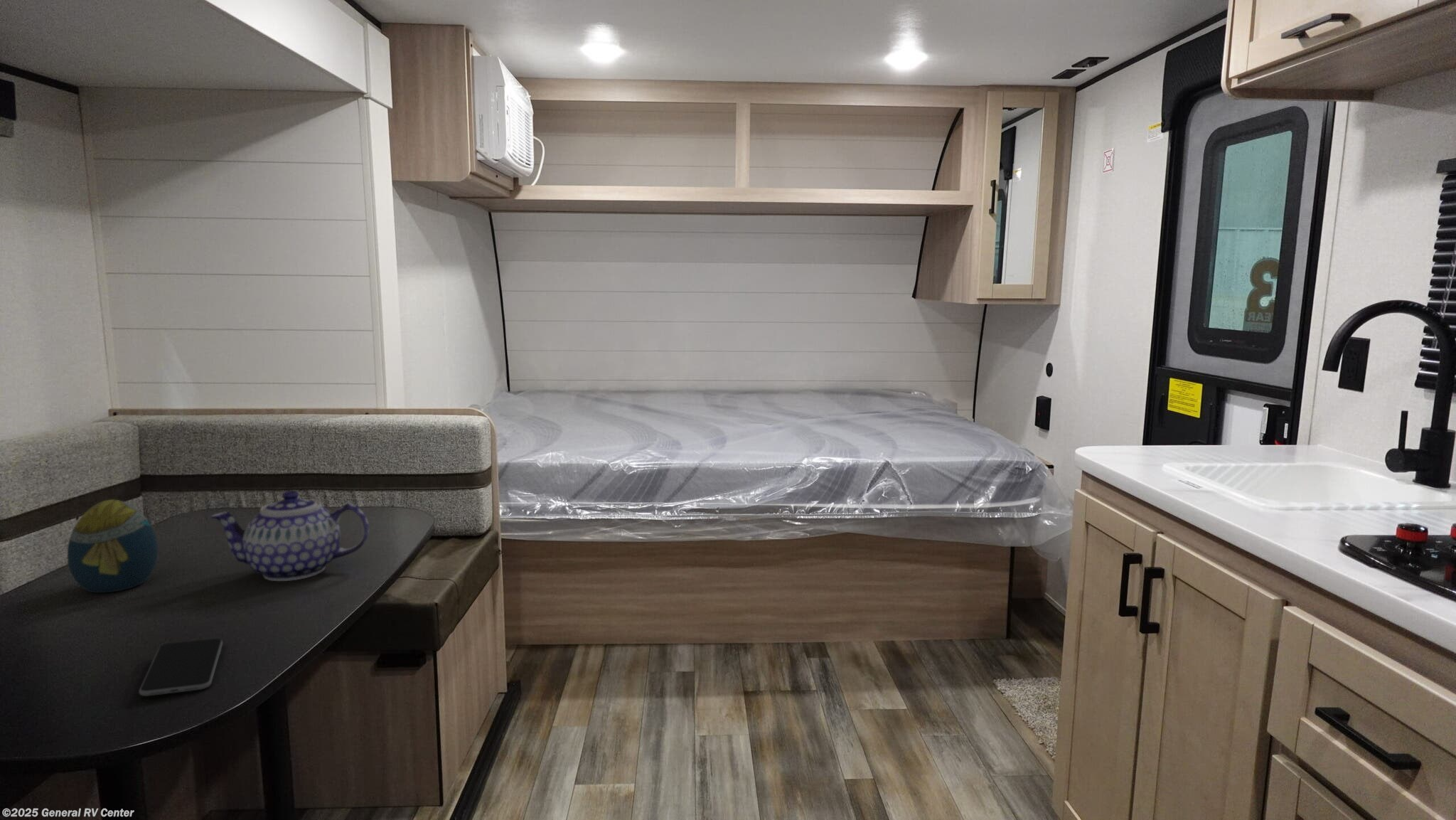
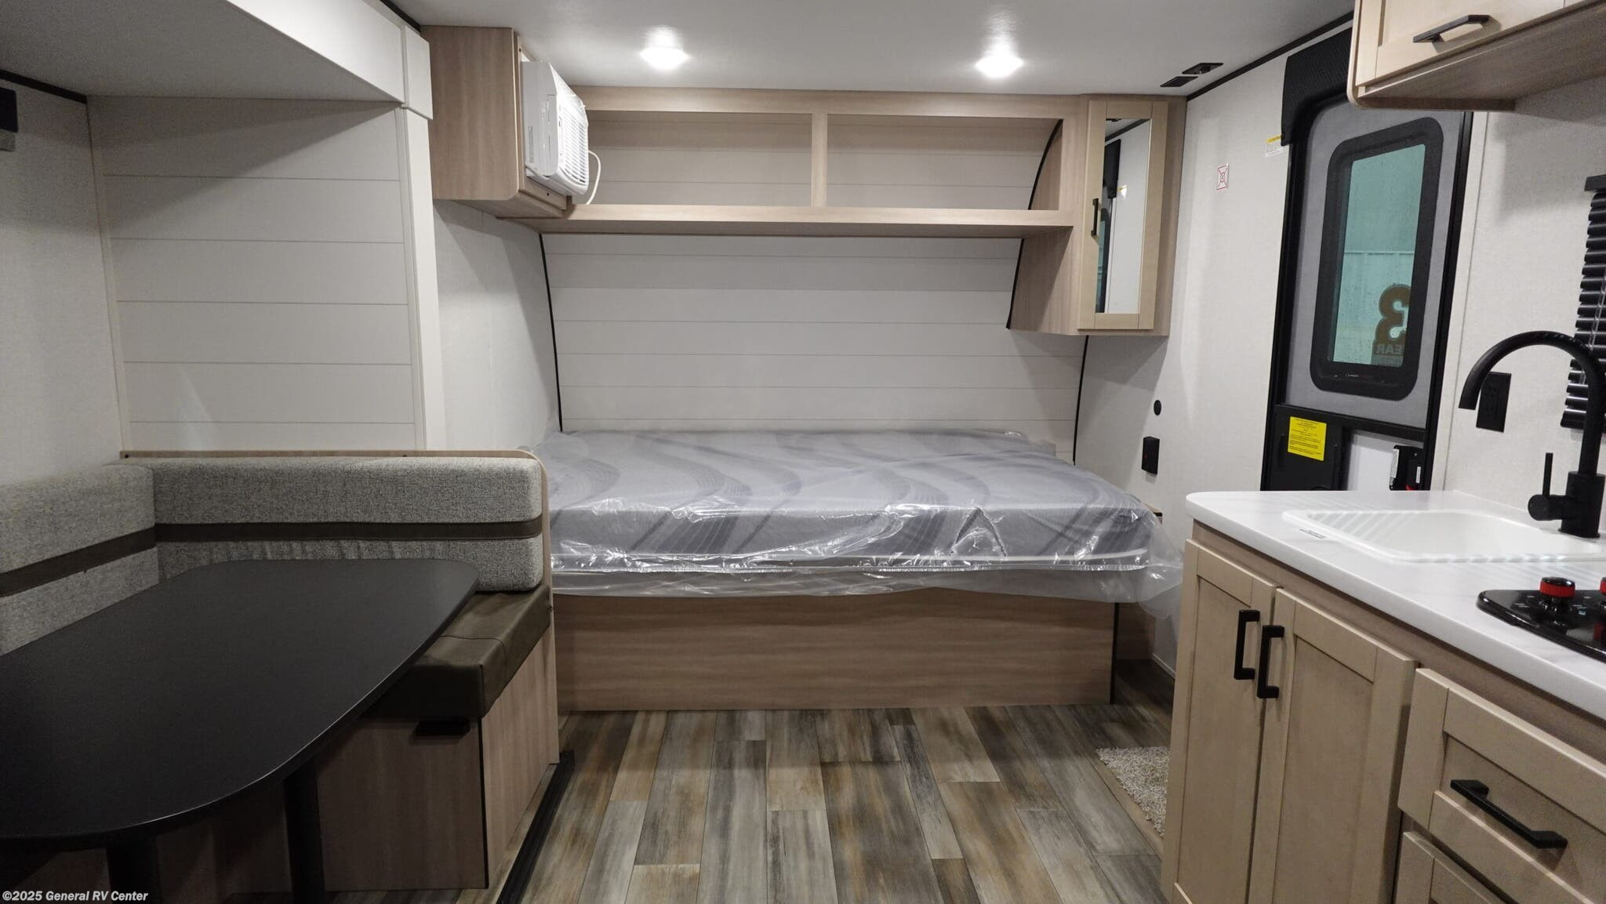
- smartphone [138,638,223,697]
- teapot [210,490,370,582]
- decorative egg [66,499,159,593]
